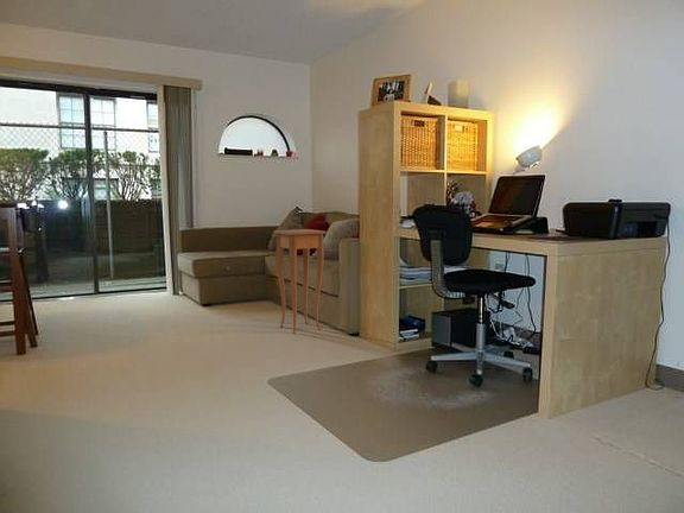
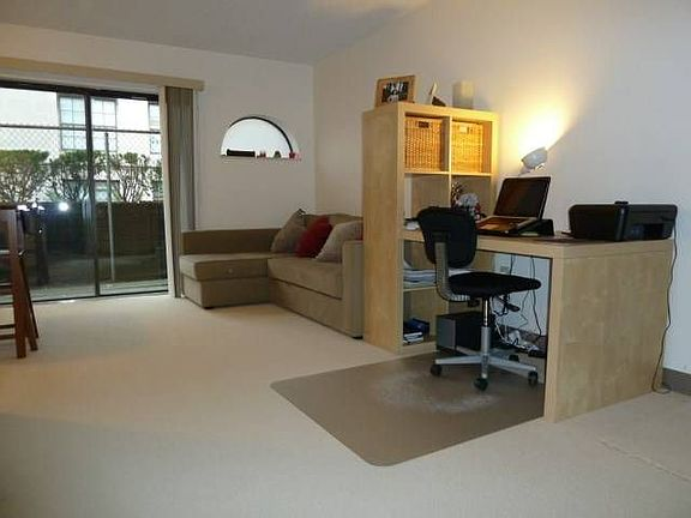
- side table [272,228,327,335]
